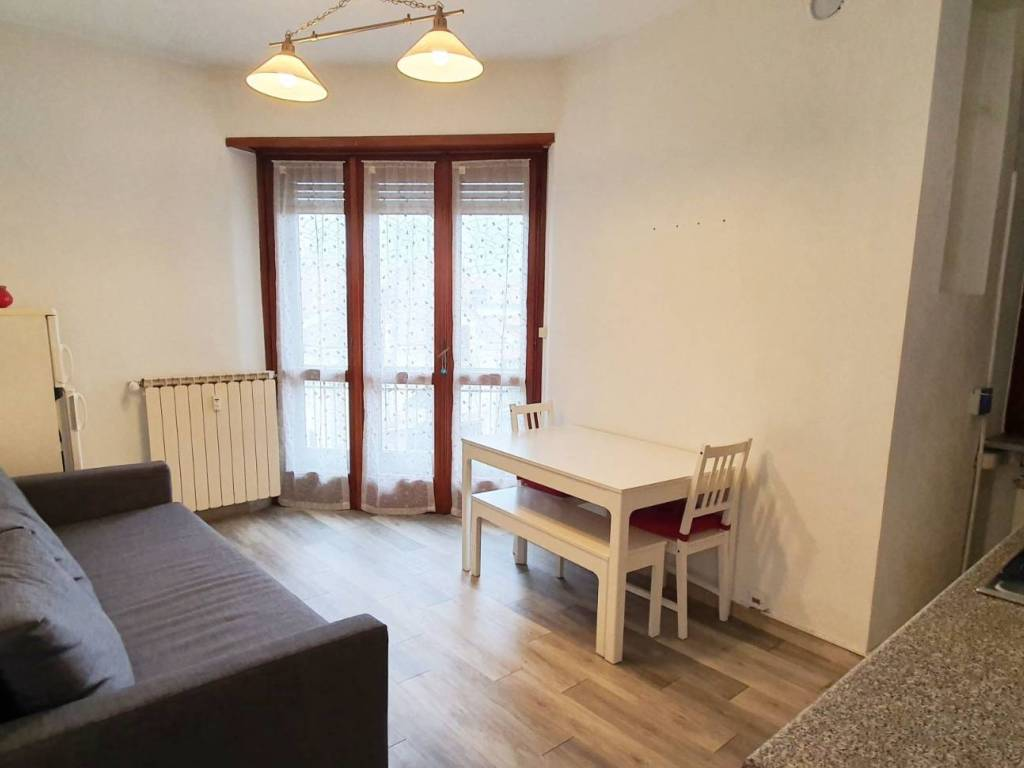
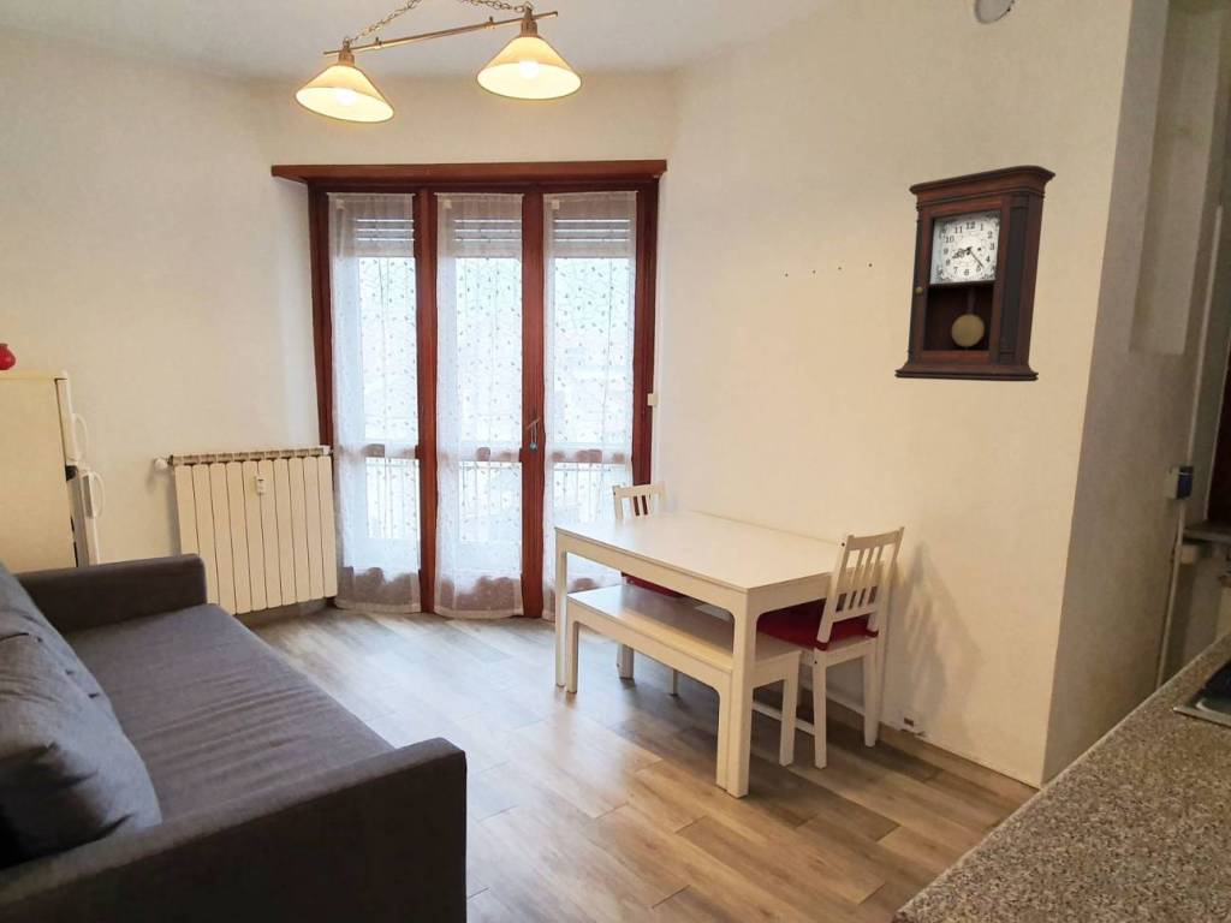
+ pendulum clock [893,163,1057,382]
